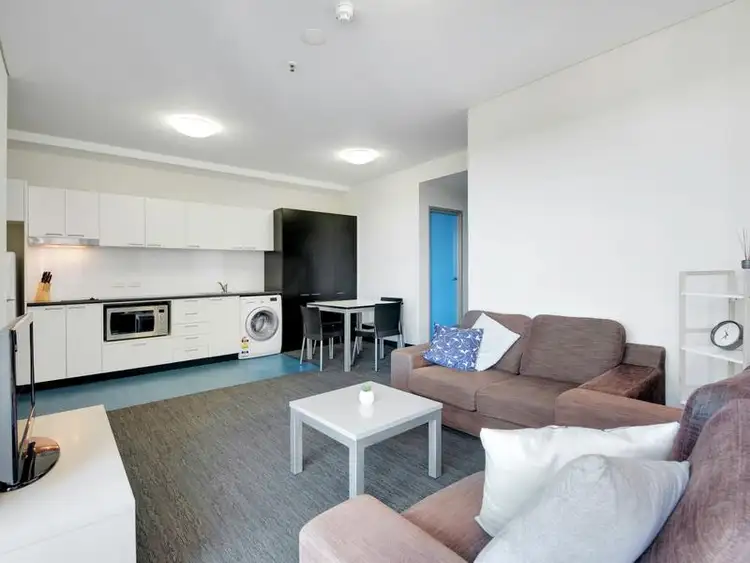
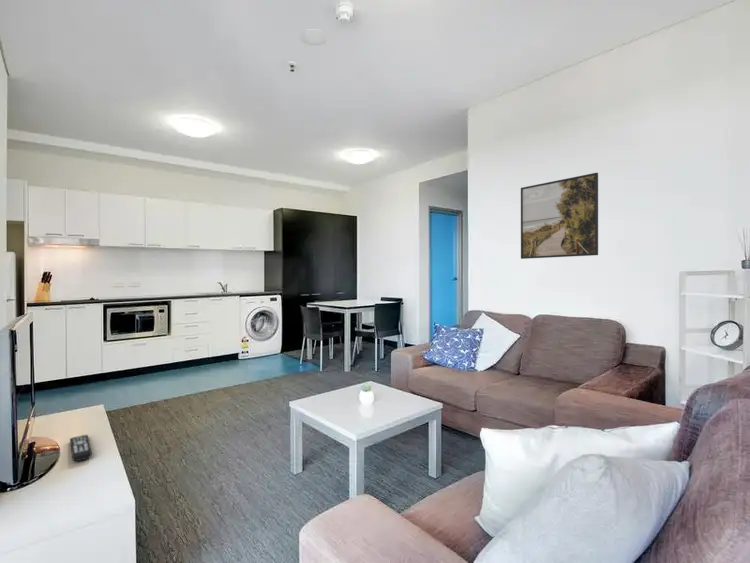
+ remote control [69,434,93,462]
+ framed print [520,172,599,260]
